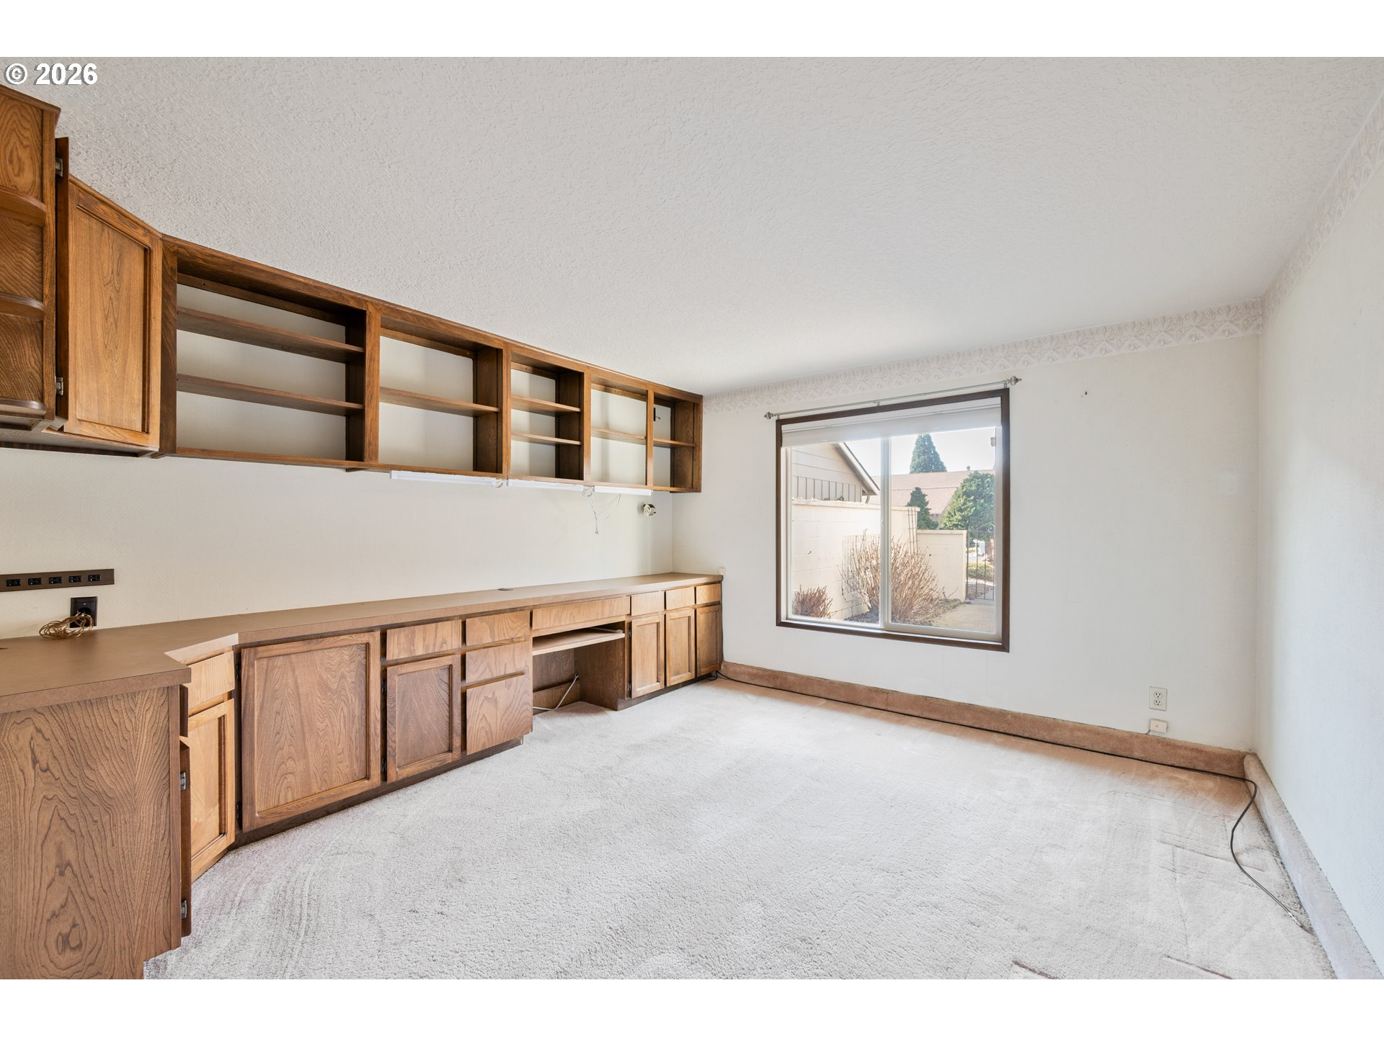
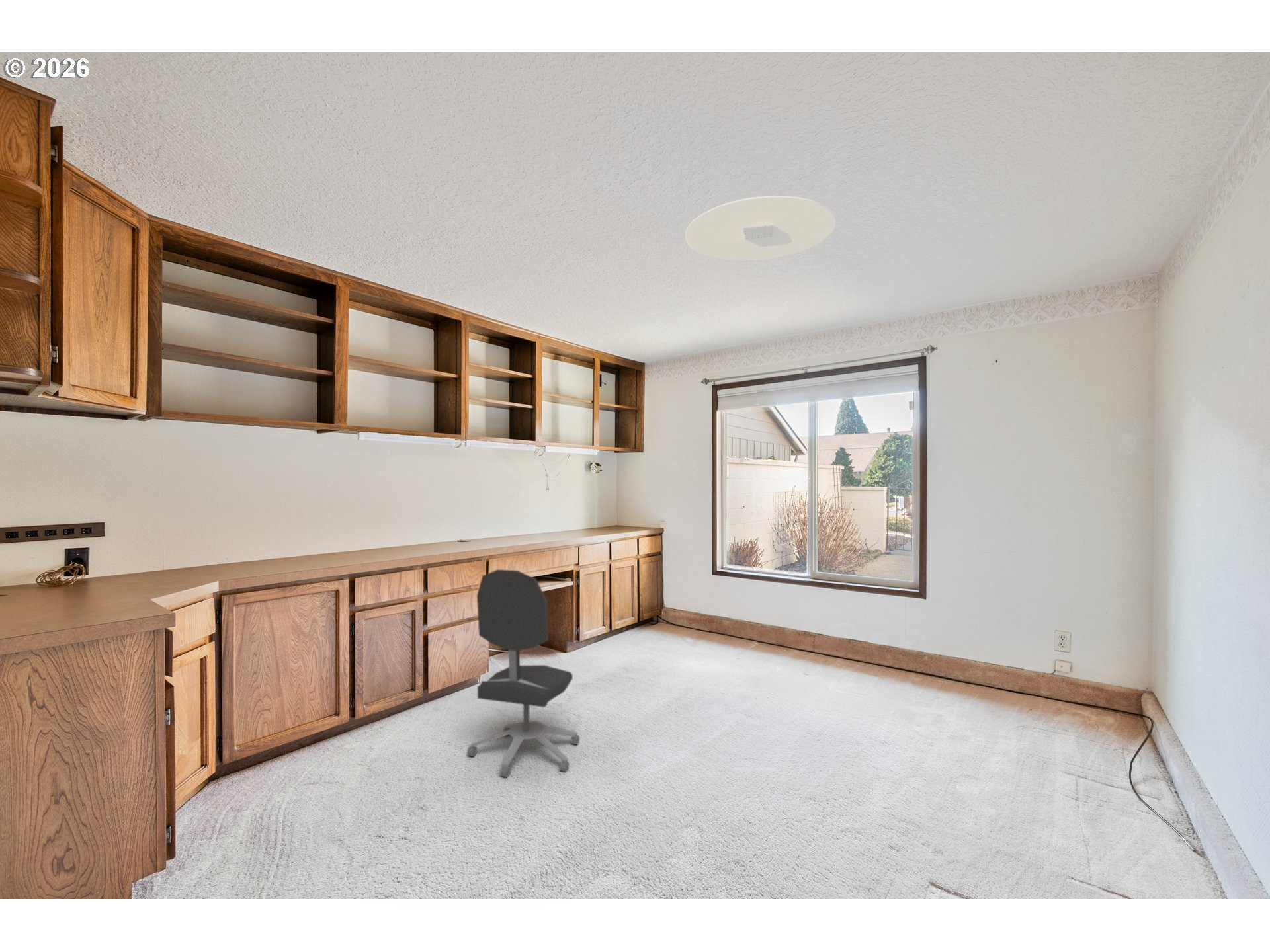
+ office chair [466,569,580,778]
+ ceiling light [685,195,836,262]
